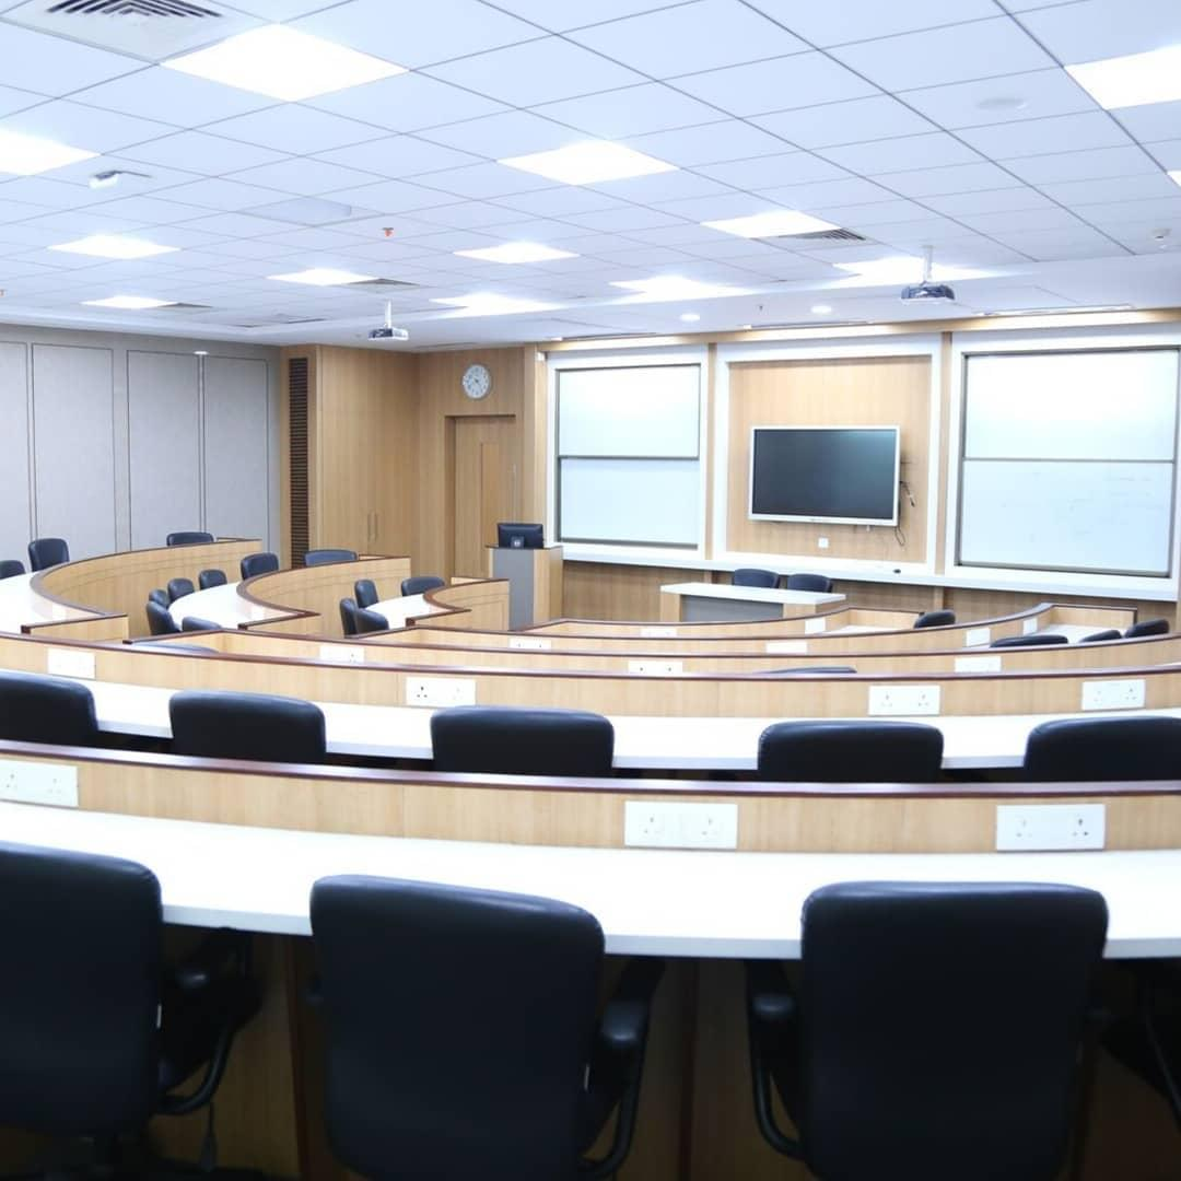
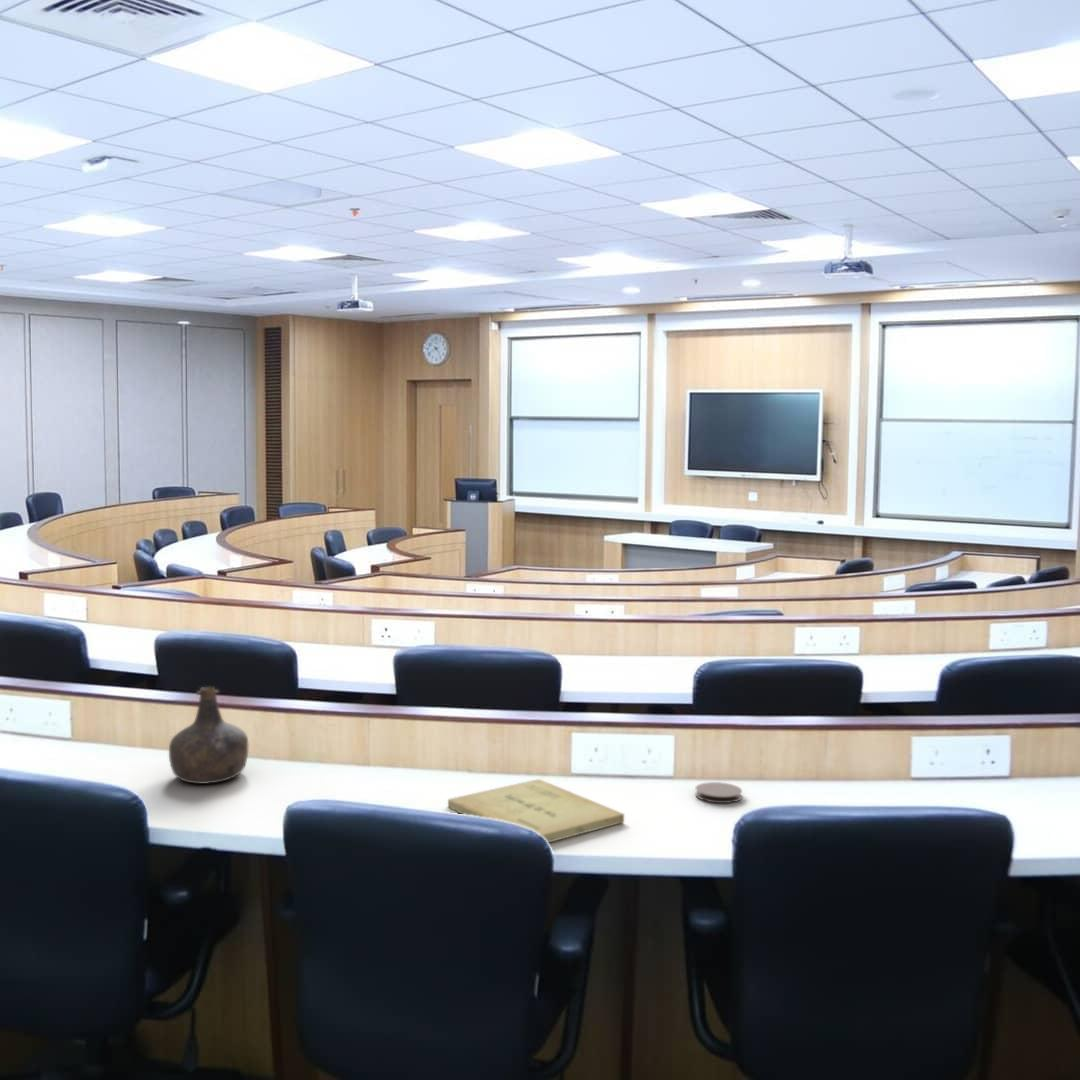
+ coaster [694,781,743,804]
+ book [447,778,625,844]
+ bottle [168,686,249,785]
